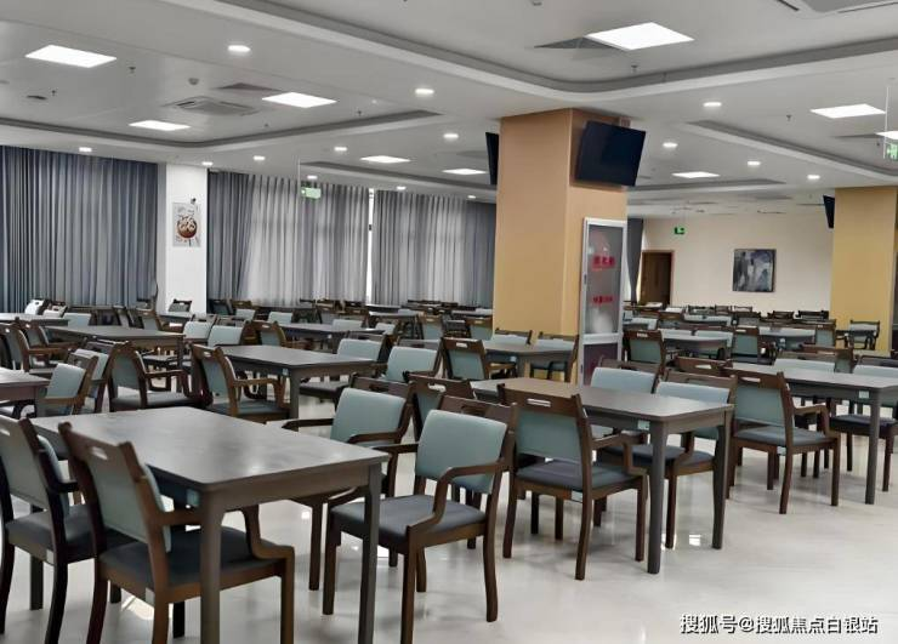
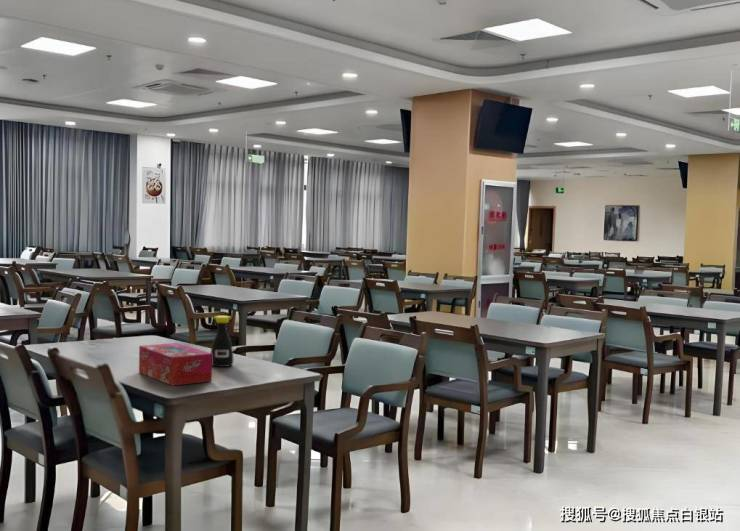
+ tissue box [138,342,213,387]
+ bottle [210,315,234,368]
